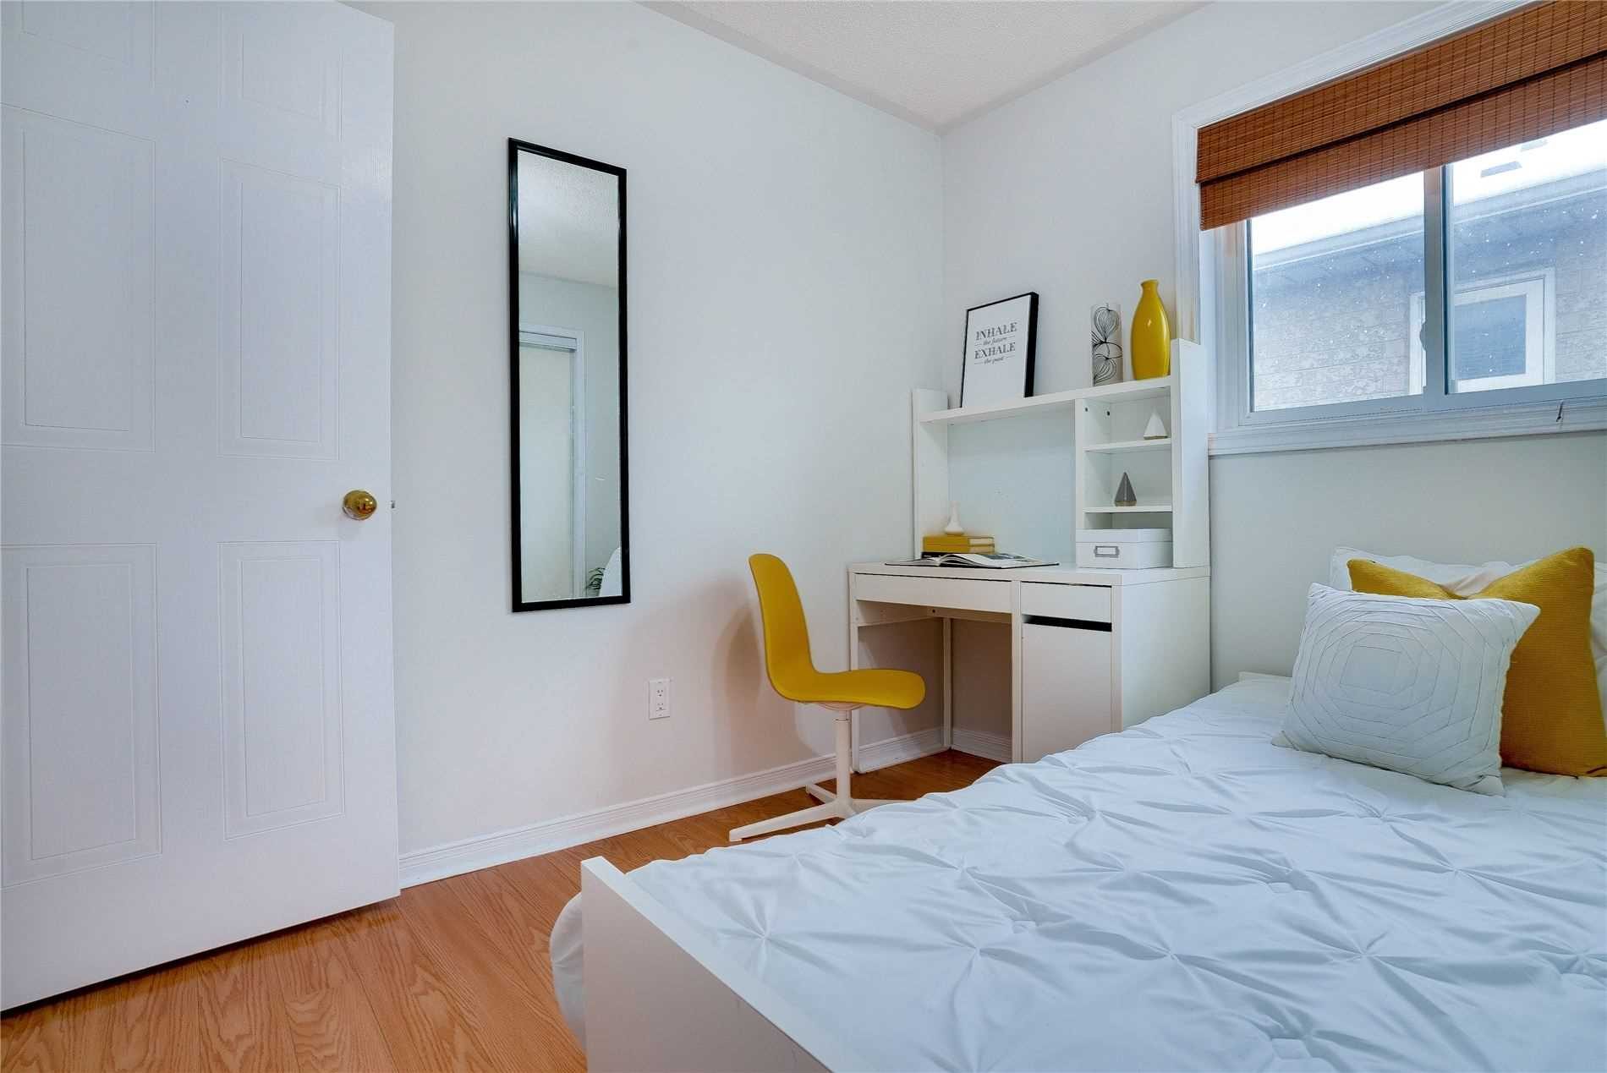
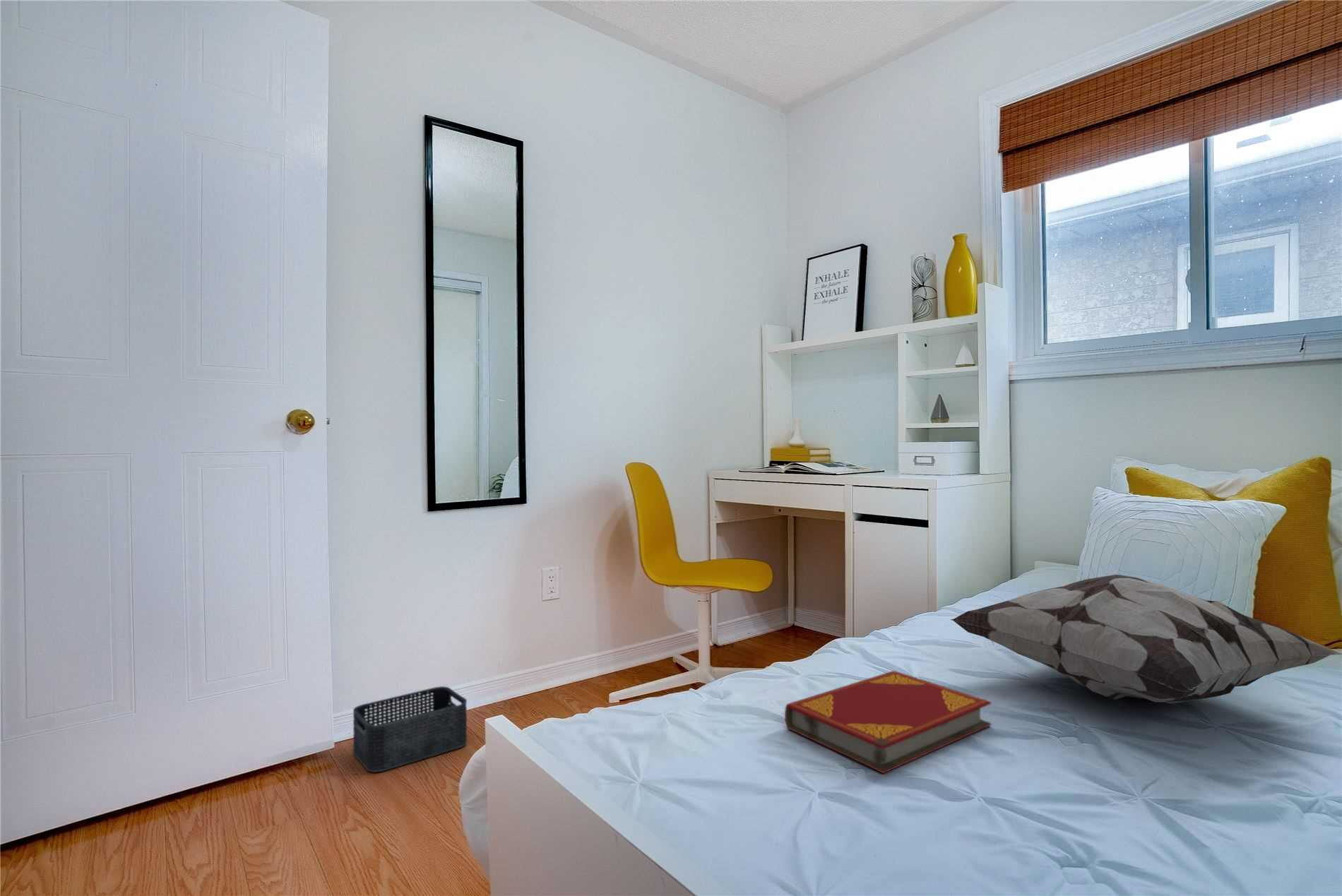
+ storage bin [352,686,468,773]
+ decorative pillow [950,574,1342,705]
+ hardback book [784,670,992,774]
